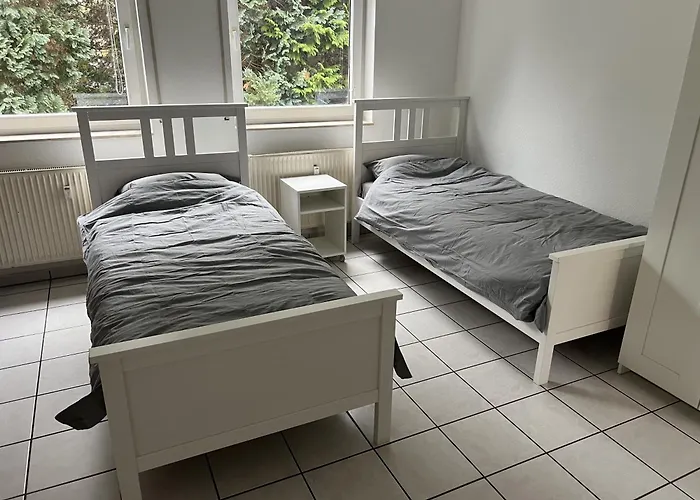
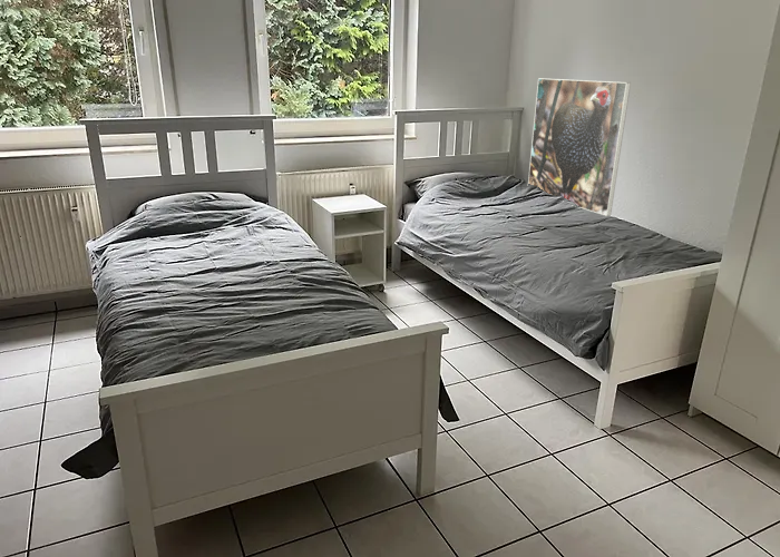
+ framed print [527,77,632,217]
